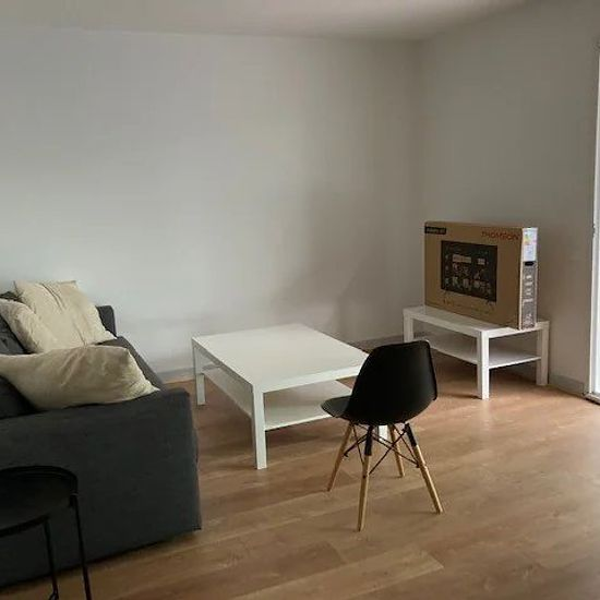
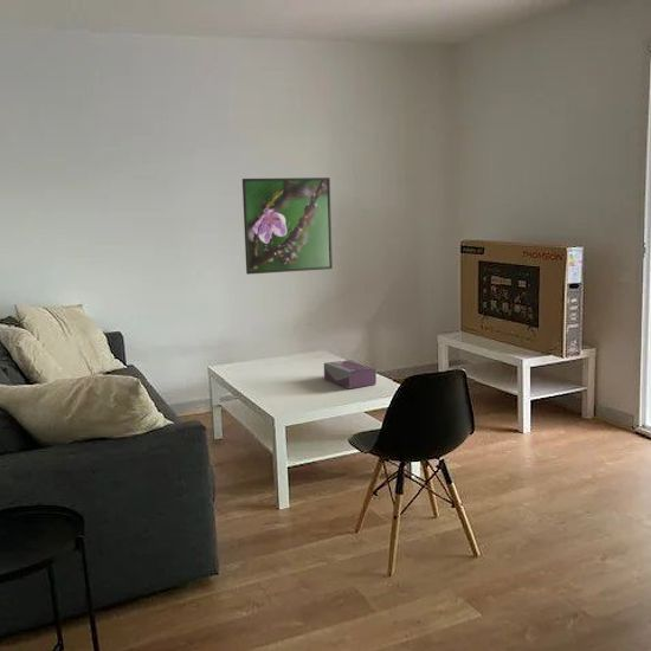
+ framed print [241,176,334,276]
+ tissue box [323,359,378,389]
